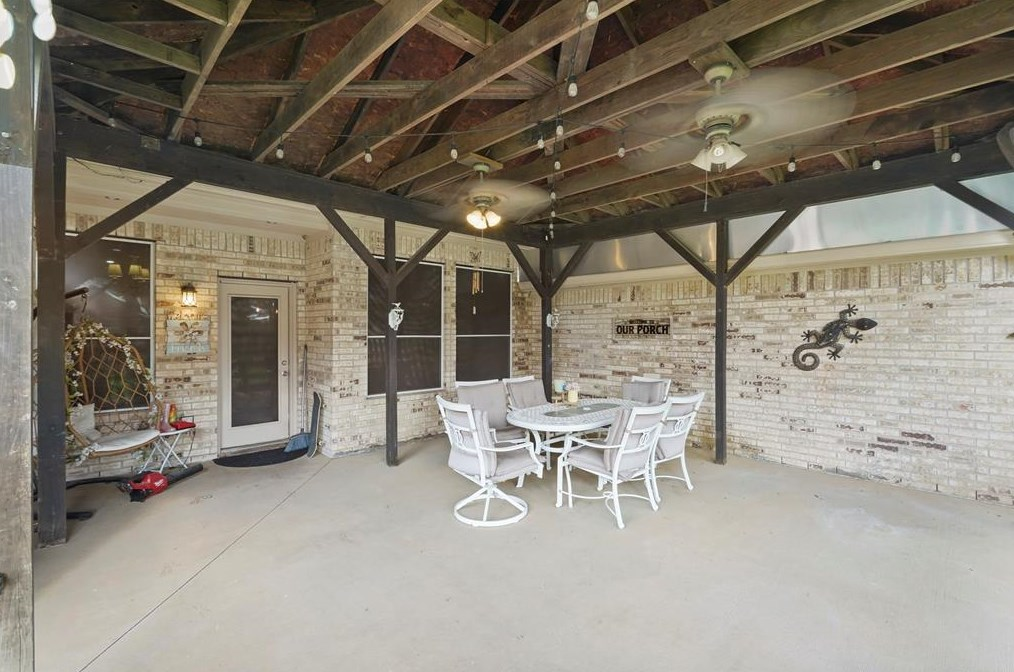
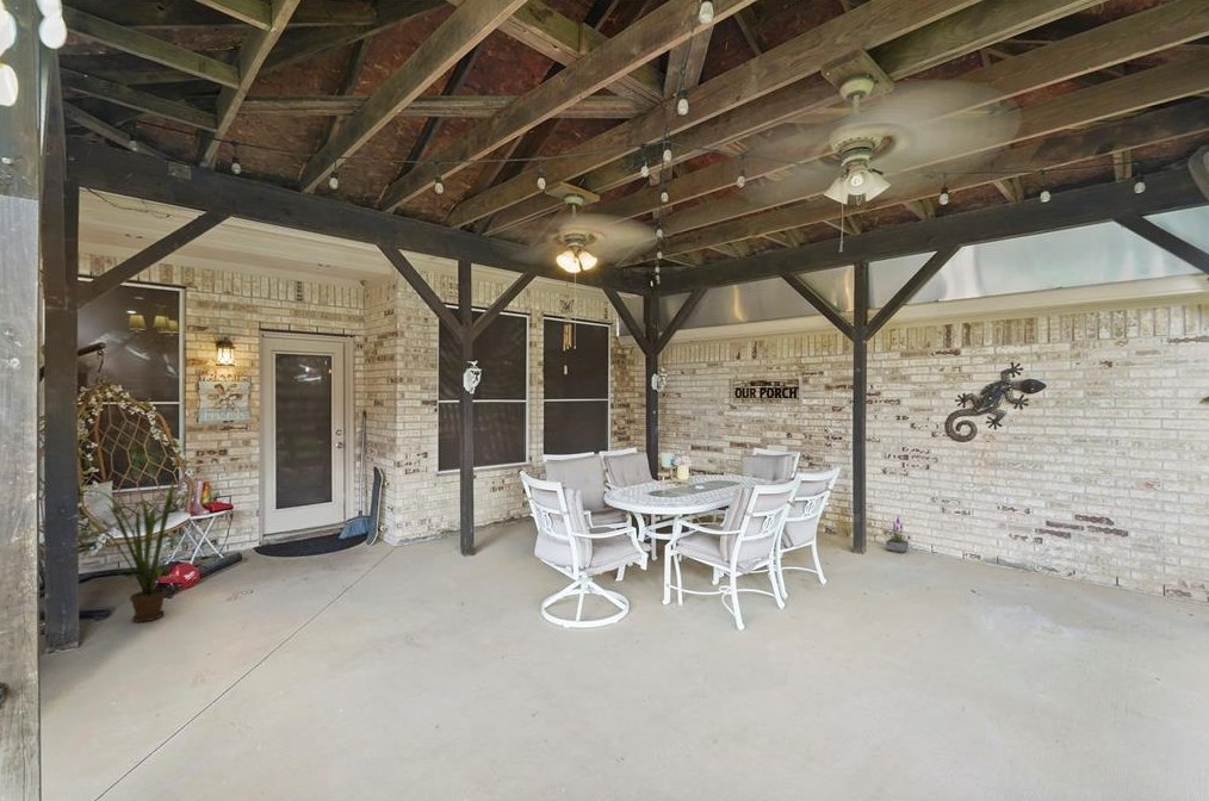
+ house plant [86,479,175,623]
+ potted plant [885,513,910,554]
